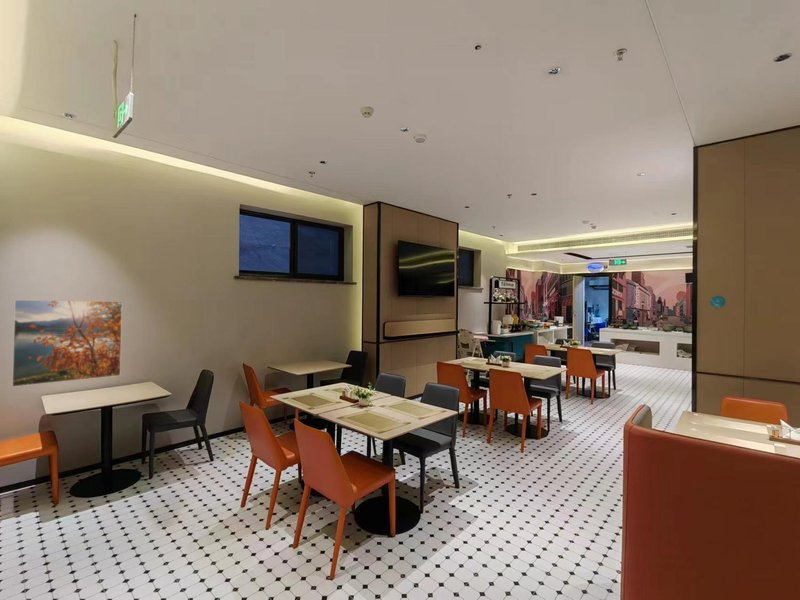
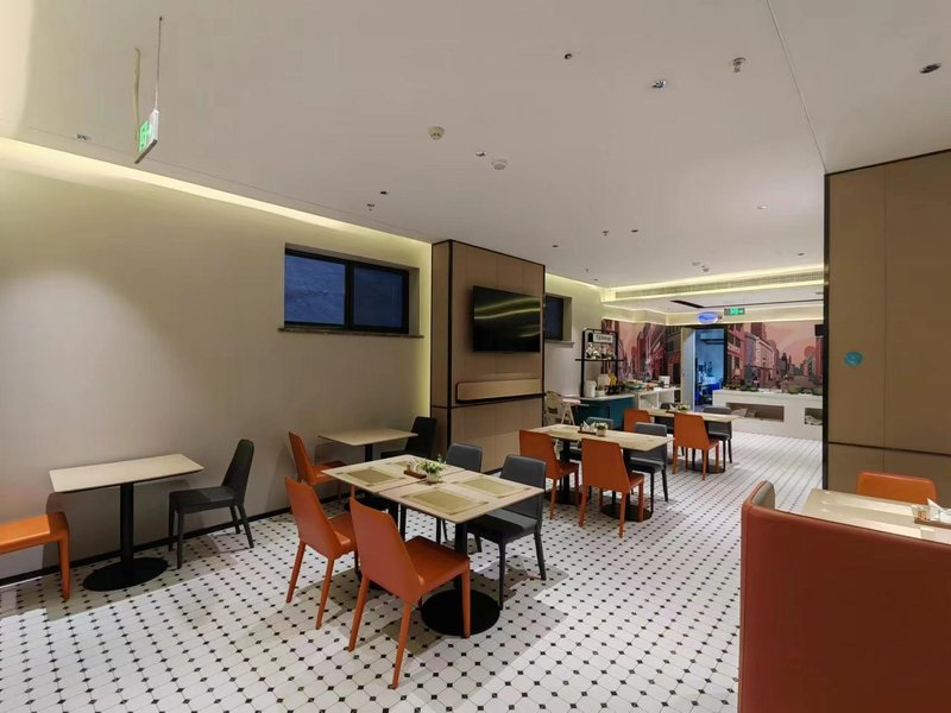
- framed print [11,299,123,388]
